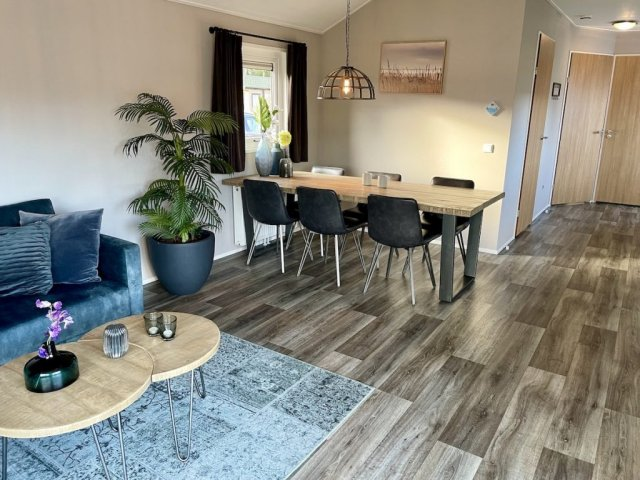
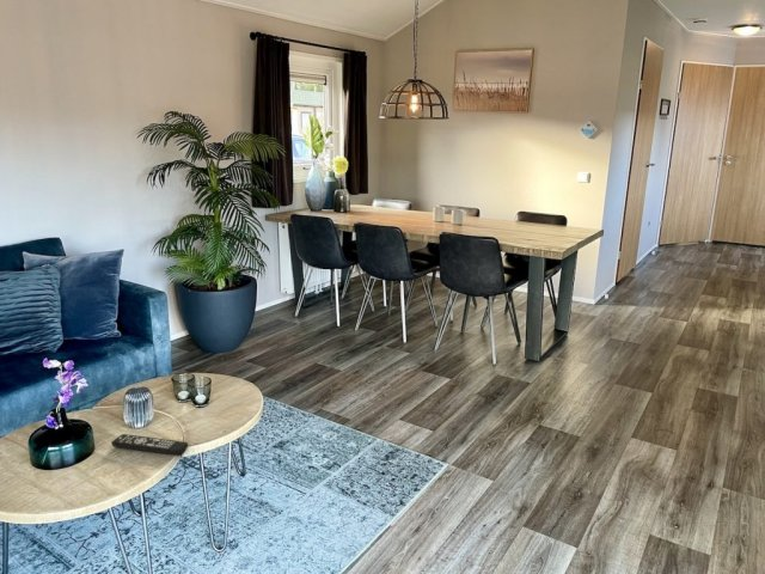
+ remote control [110,433,189,457]
